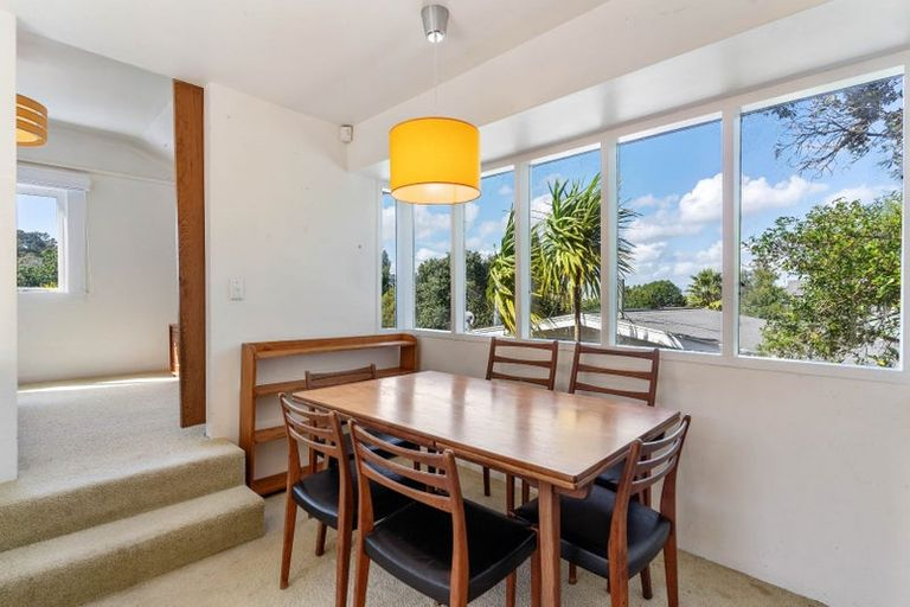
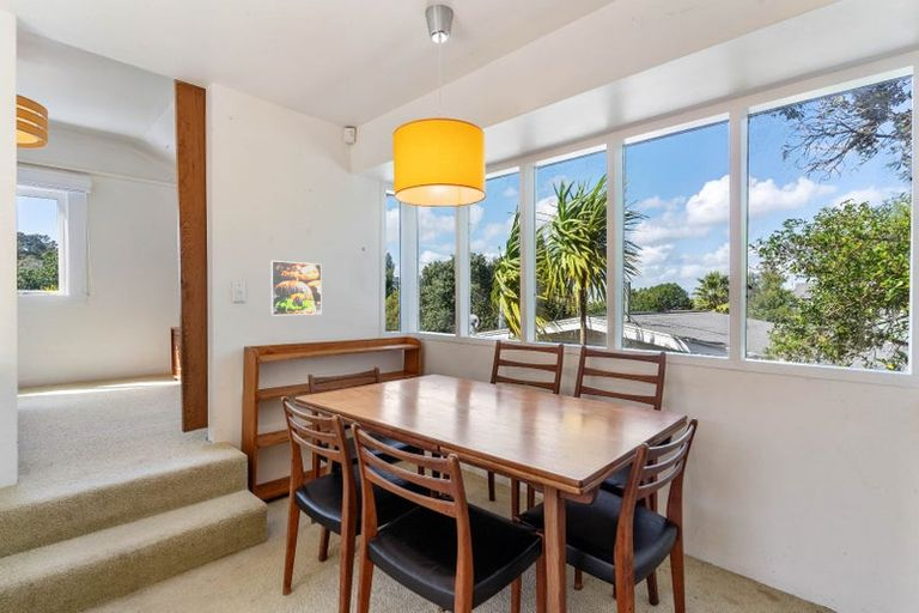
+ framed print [269,260,323,317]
